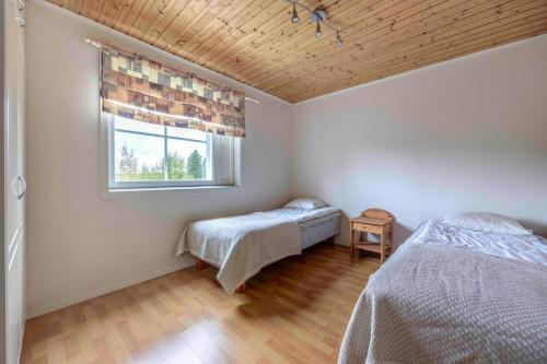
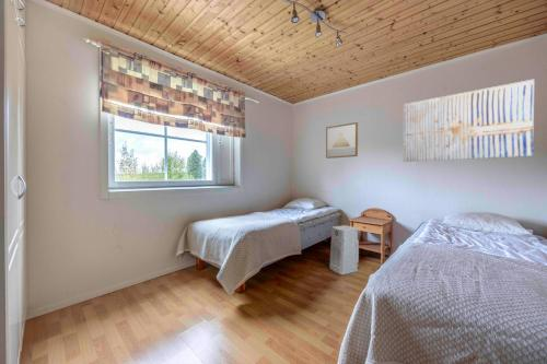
+ air purifier [328,224,360,275]
+ wall art [325,121,359,160]
+ wall art [403,79,535,163]
